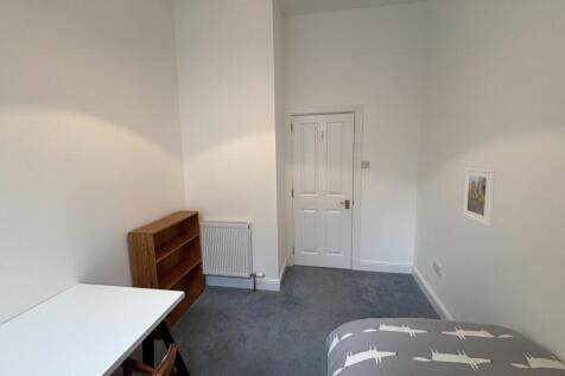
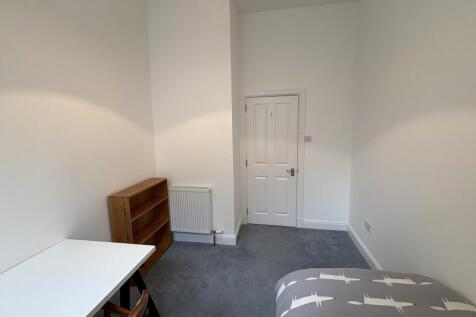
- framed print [461,166,496,228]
